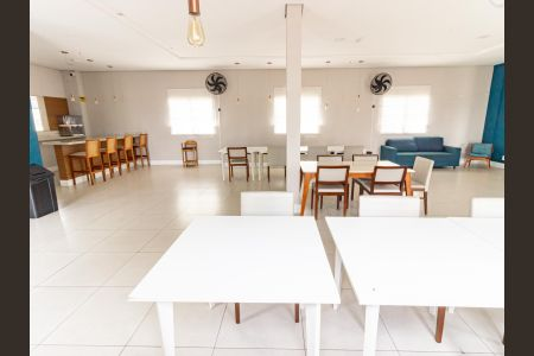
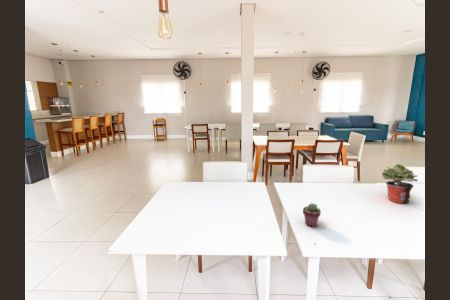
+ potted plant [381,163,419,204]
+ potted succulent [302,202,322,228]
